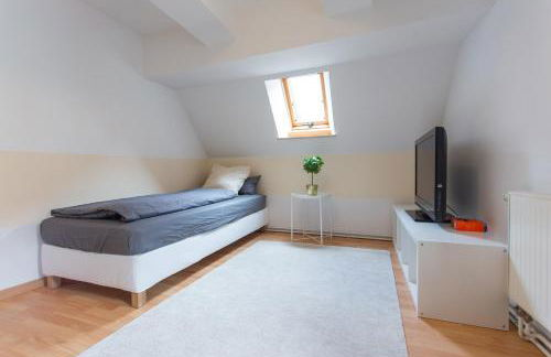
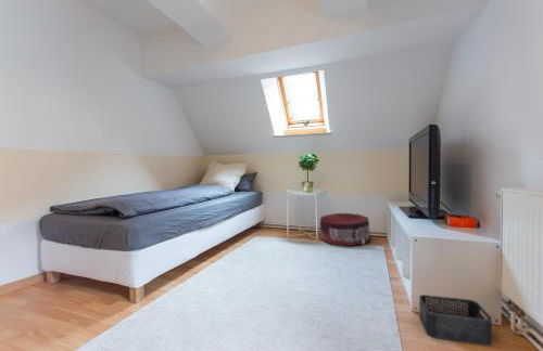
+ pouf [318,212,372,247]
+ storage bin [418,294,493,347]
